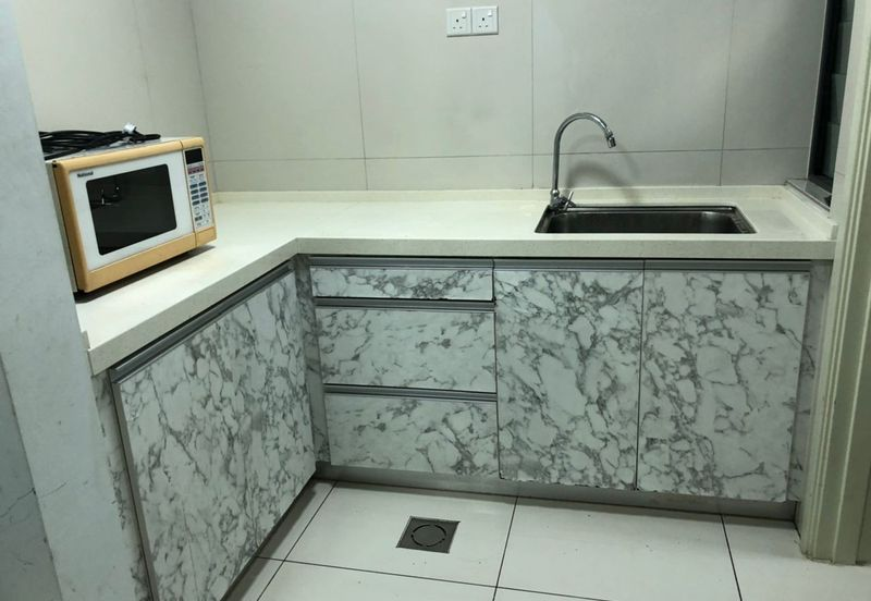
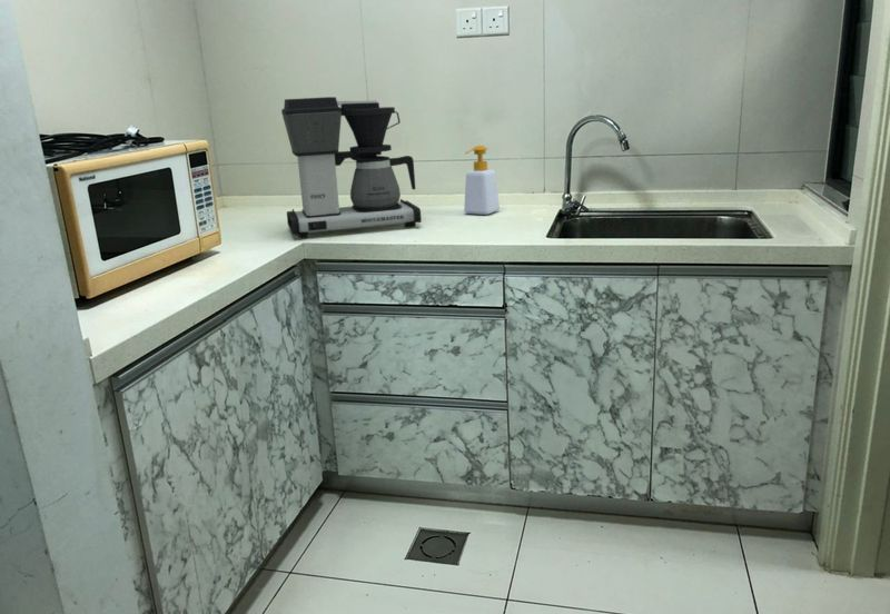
+ soap bottle [463,145,501,216]
+ coffee maker [280,96,423,239]
